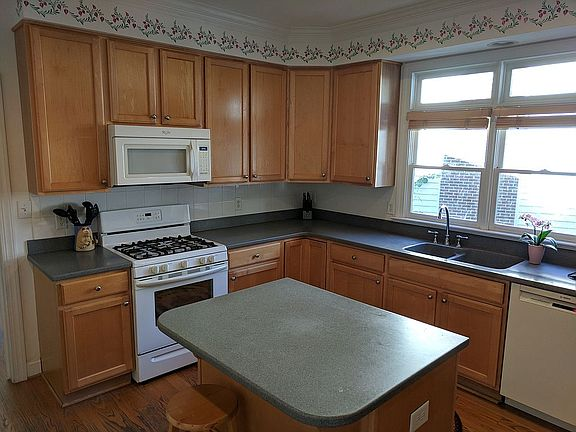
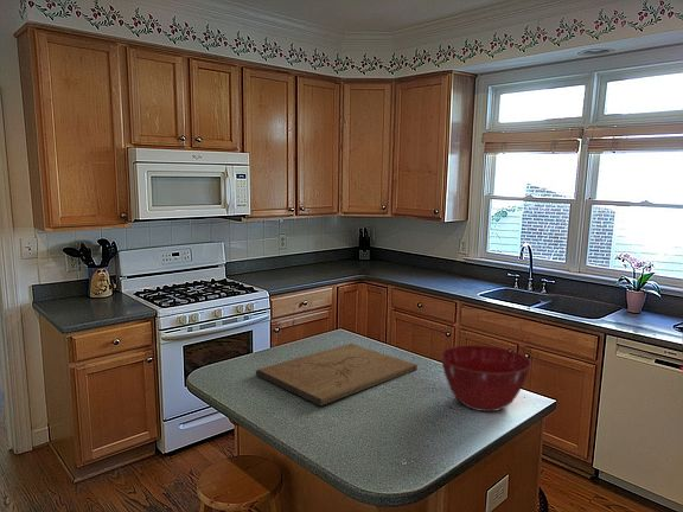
+ mixing bowl [439,344,532,412]
+ cutting board [255,343,419,407]
